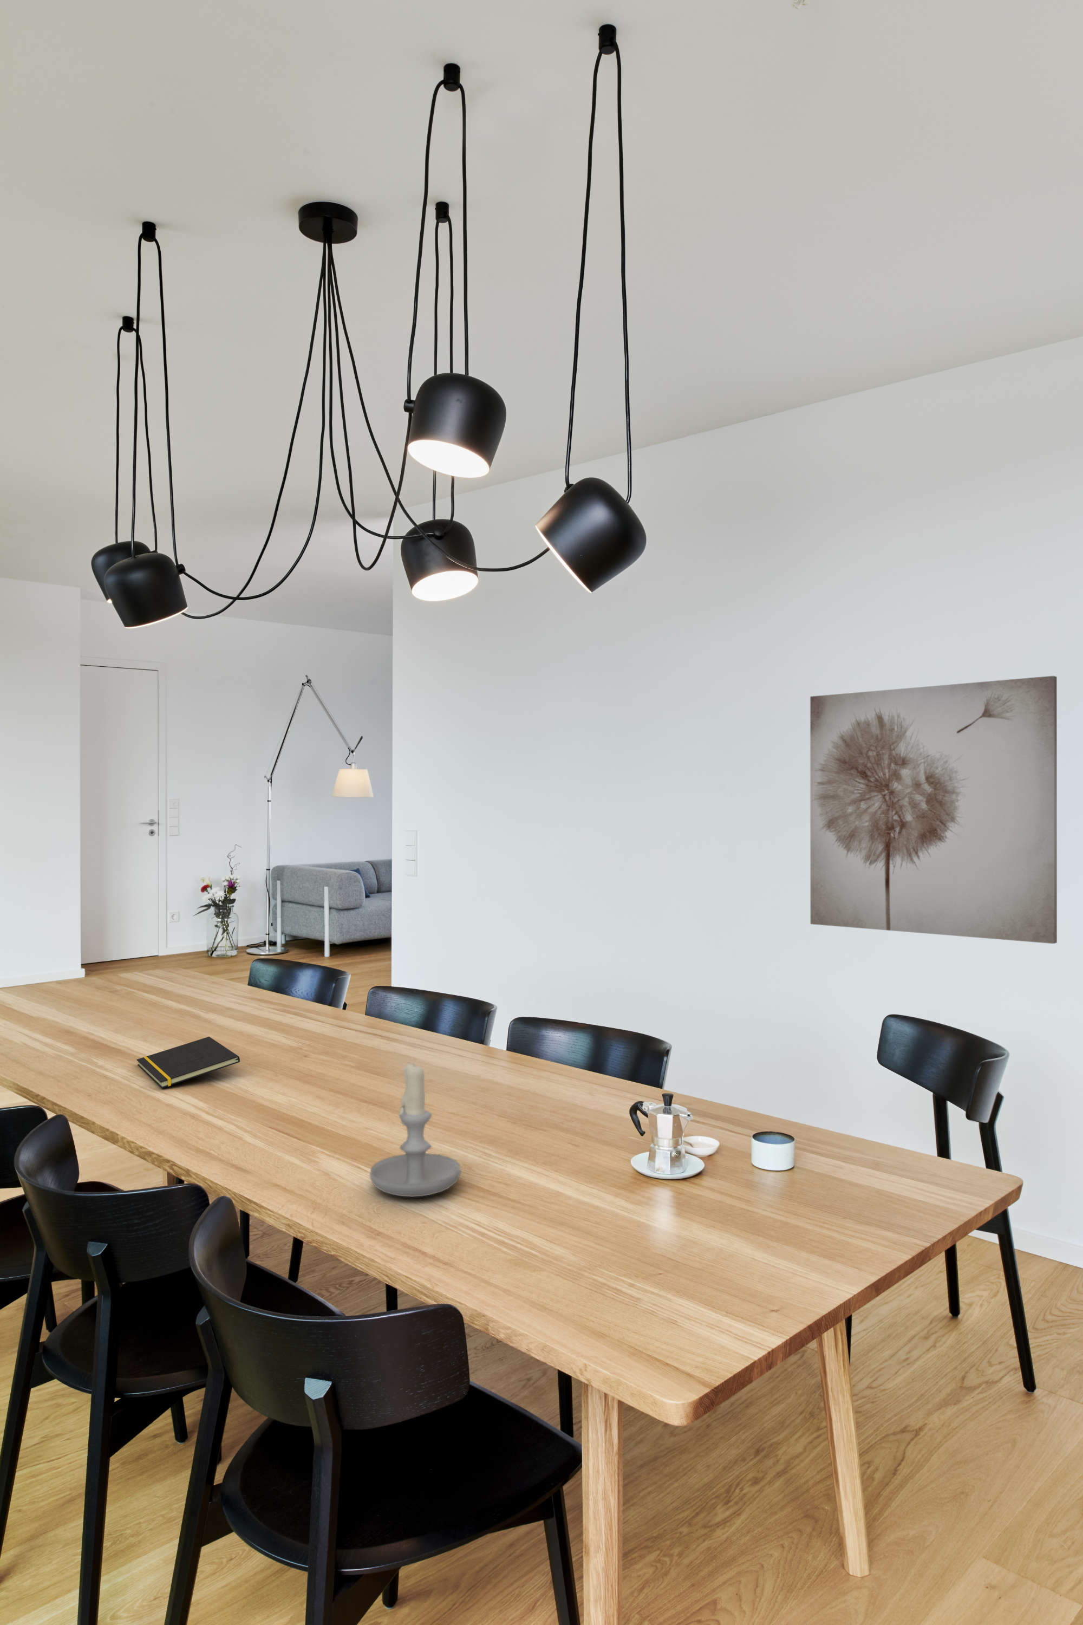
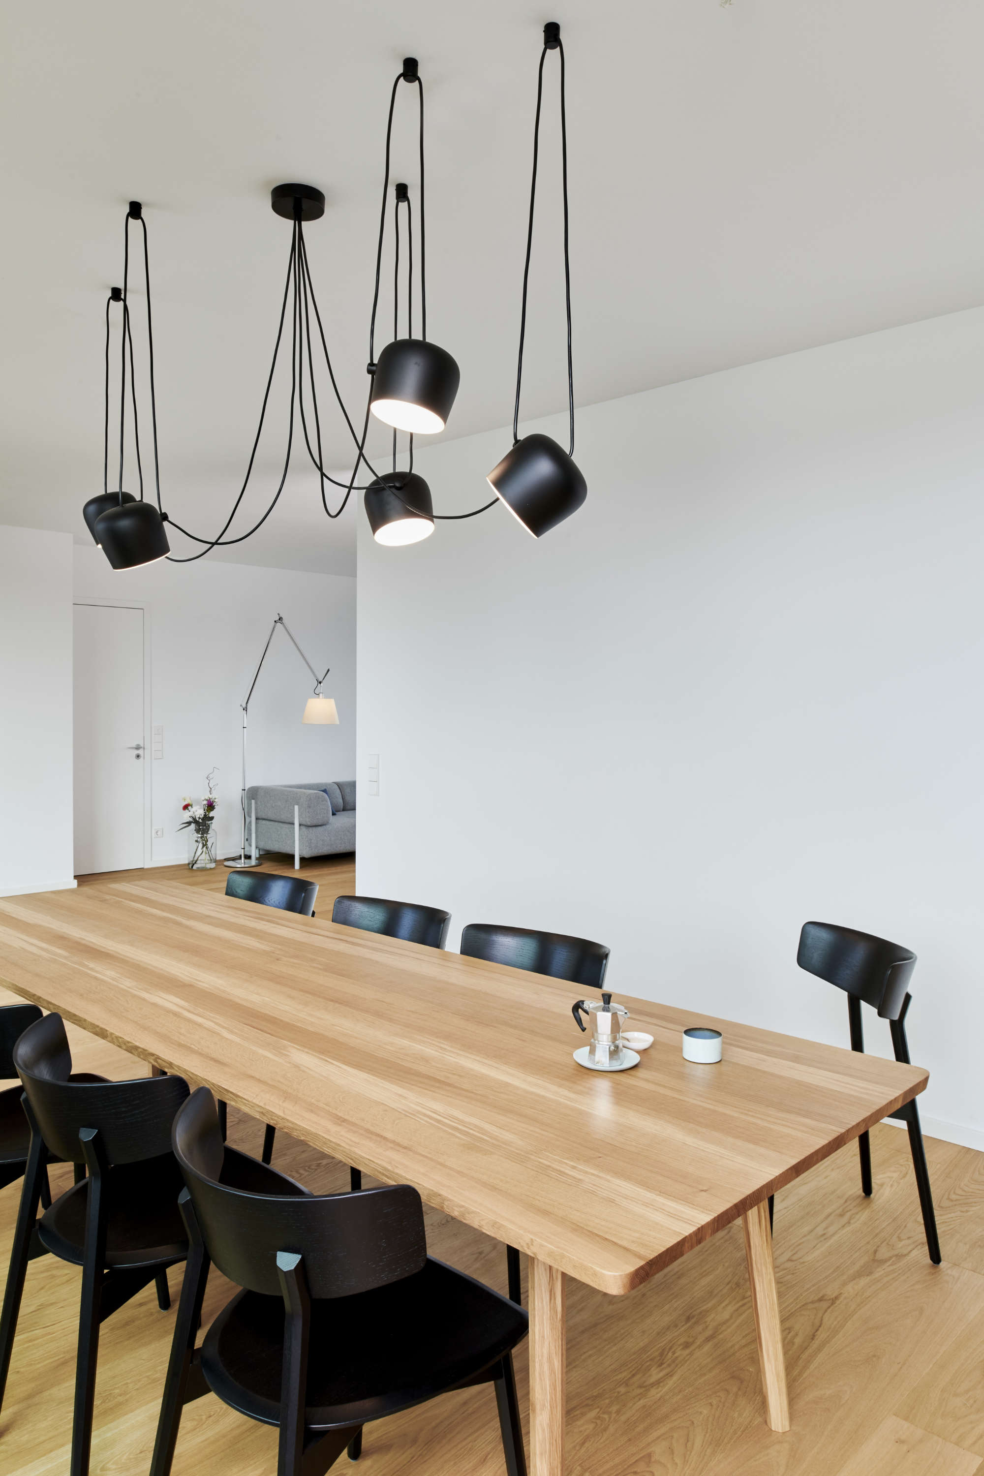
- notepad [137,1036,241,1088]
- candle [370,1059,462,1198]
- wall art [810,676,1058,944]
